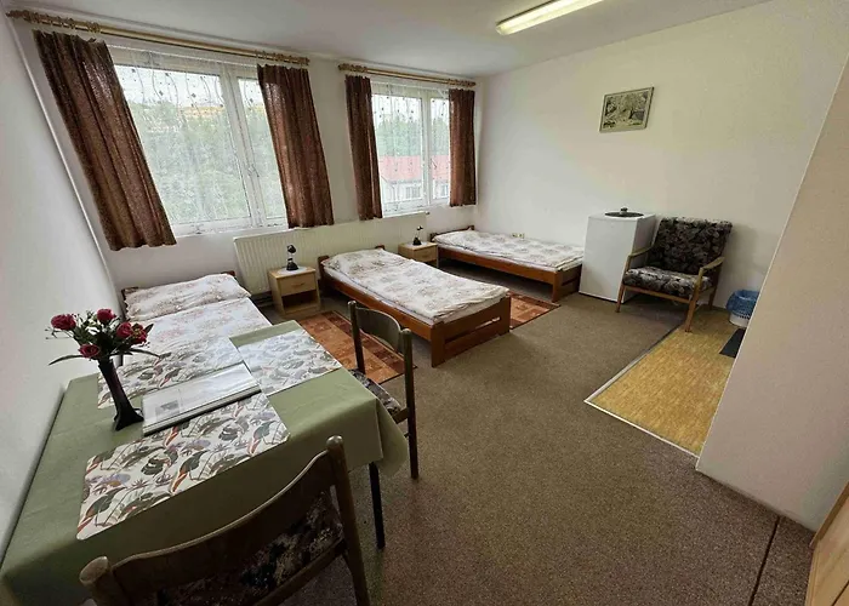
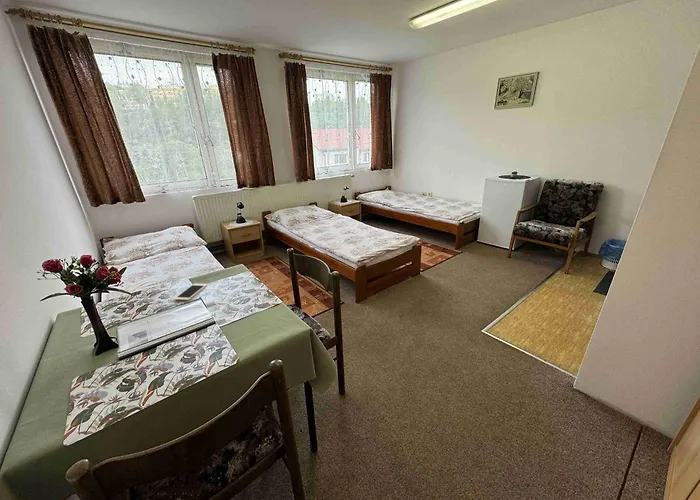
+ cell phone [173,283,208,301]
